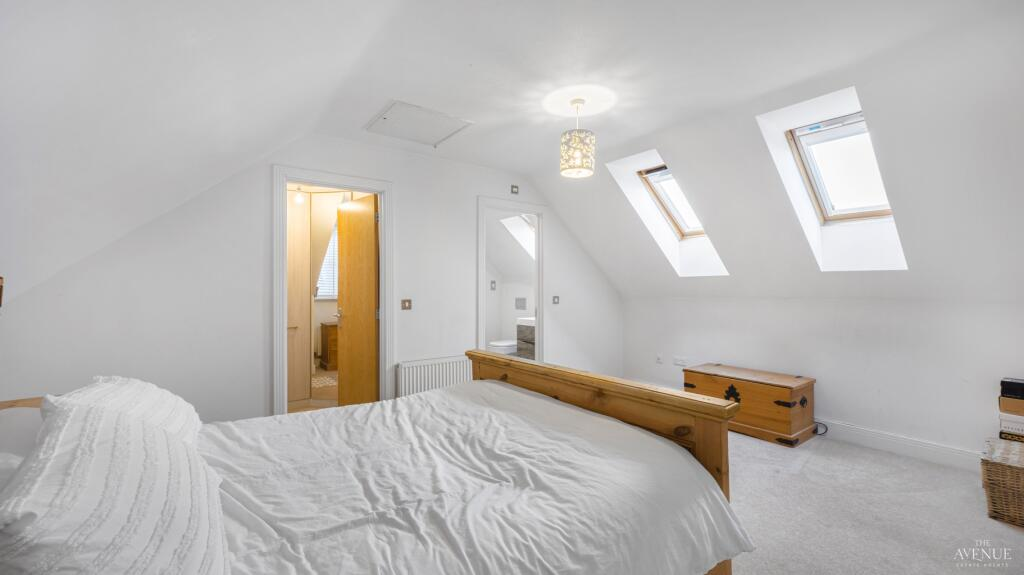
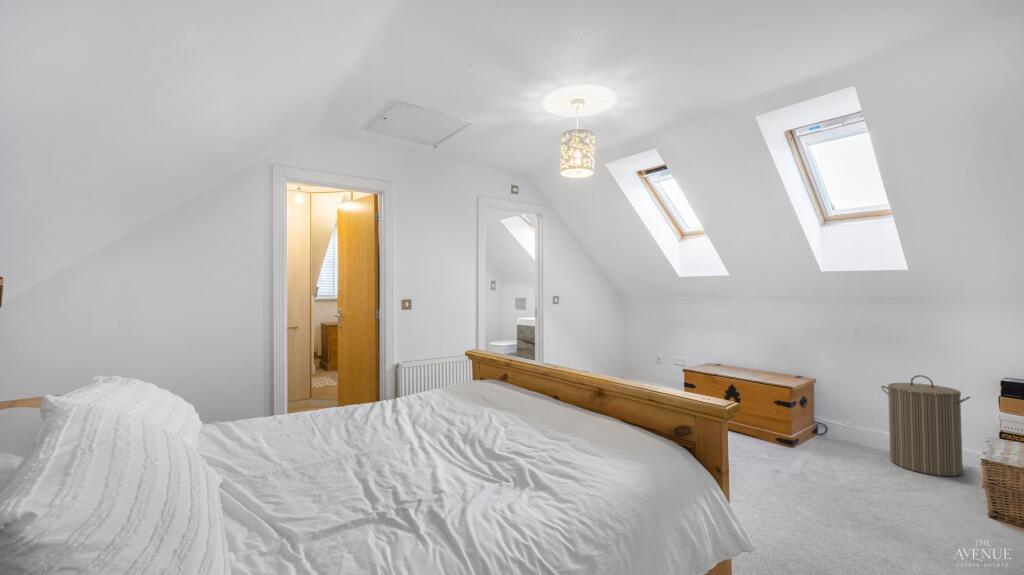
+ laundry hamper [880,374,972,477]
